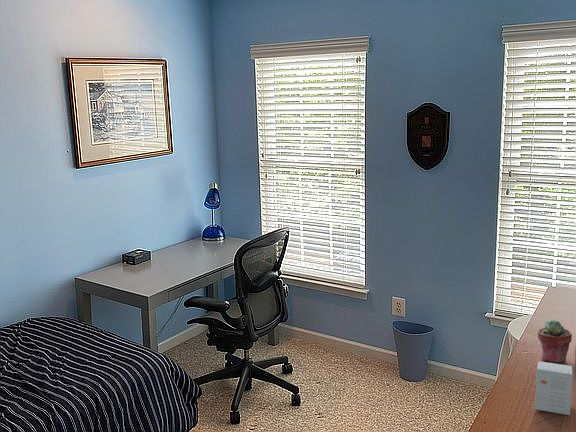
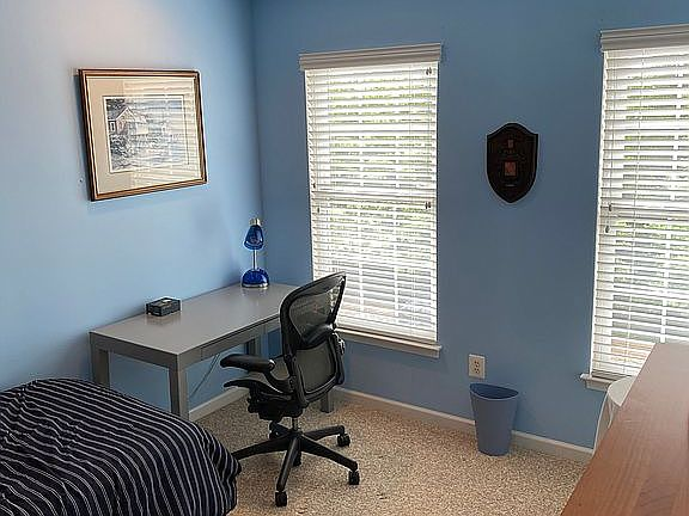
- small box [534,360,574,416]
- potted succulent [537,319,573,364]
